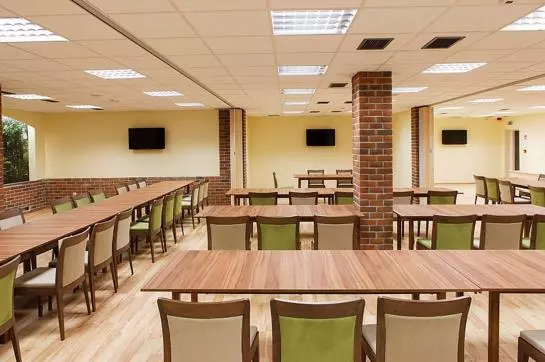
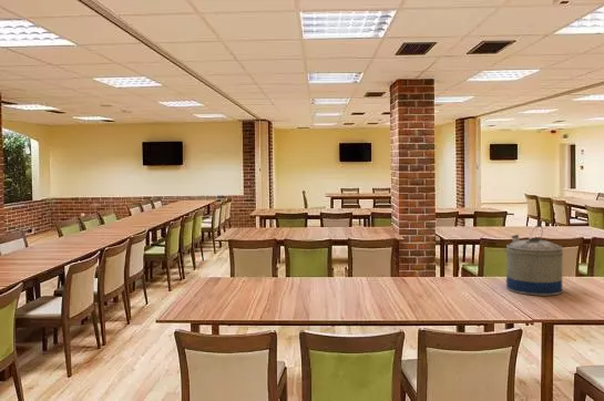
+ water jug [505,224,564,296]
